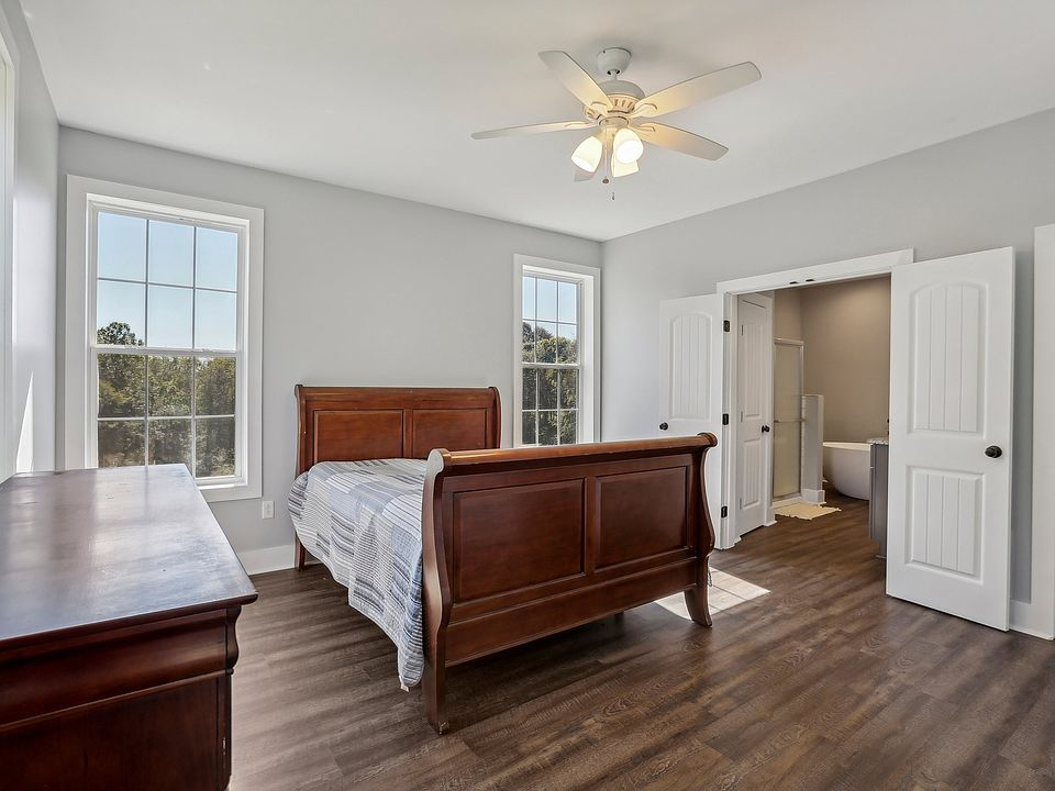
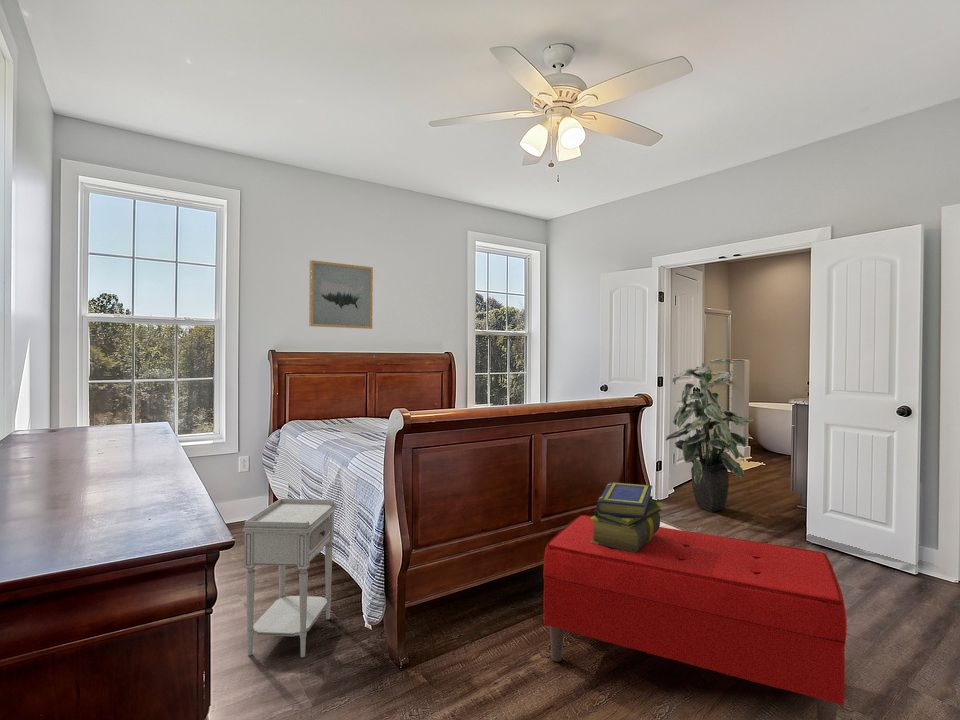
+ stack of books [590,481,664,553]
+ indoor plant [664,358,755,513]
+ bench [542,514,848,720]
+ wall art [308,259,374,330]
+ nightstand [241,498,339,658]
